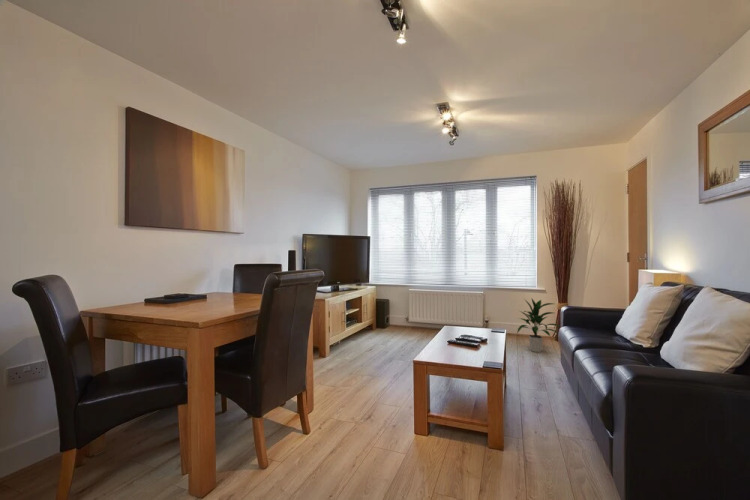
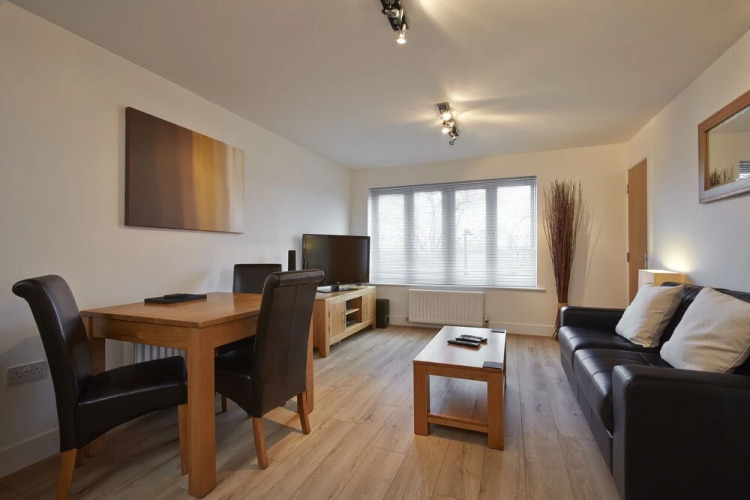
- indoor plant [516,297,561,353]
